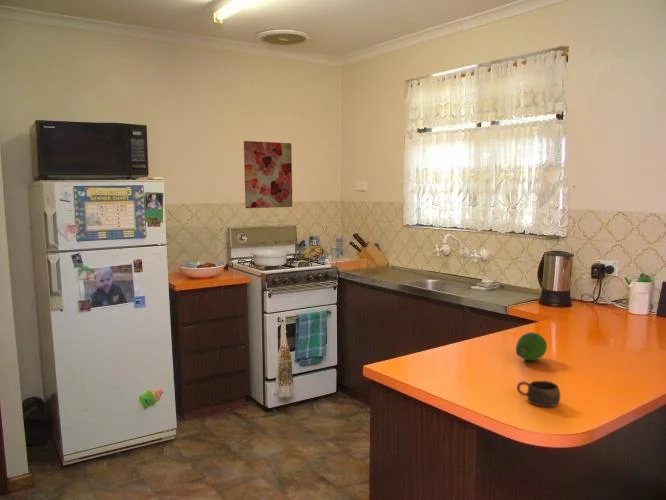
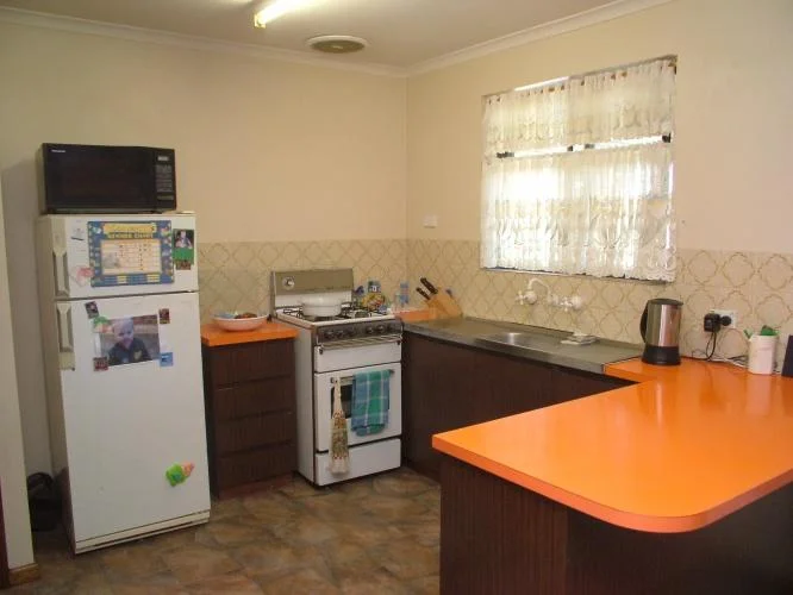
- cup [516,380,561,408]
- wall art [243,140,293,209]
- fruit [515,331,548,362]
